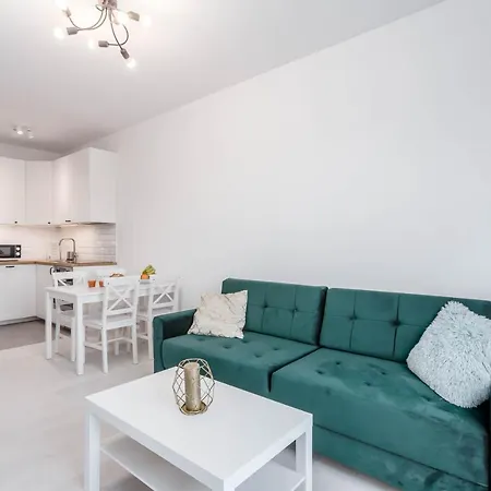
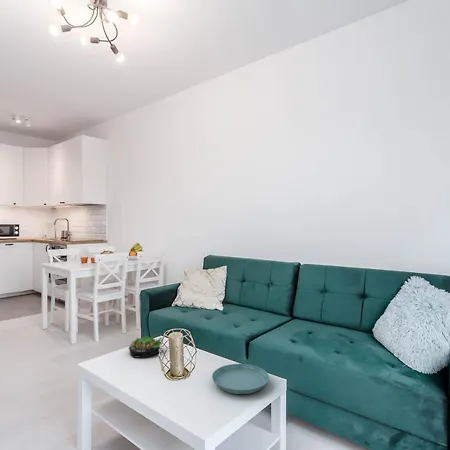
+ succulent plant [128,335,163,358]
+ saucer [211,363,270,395]
